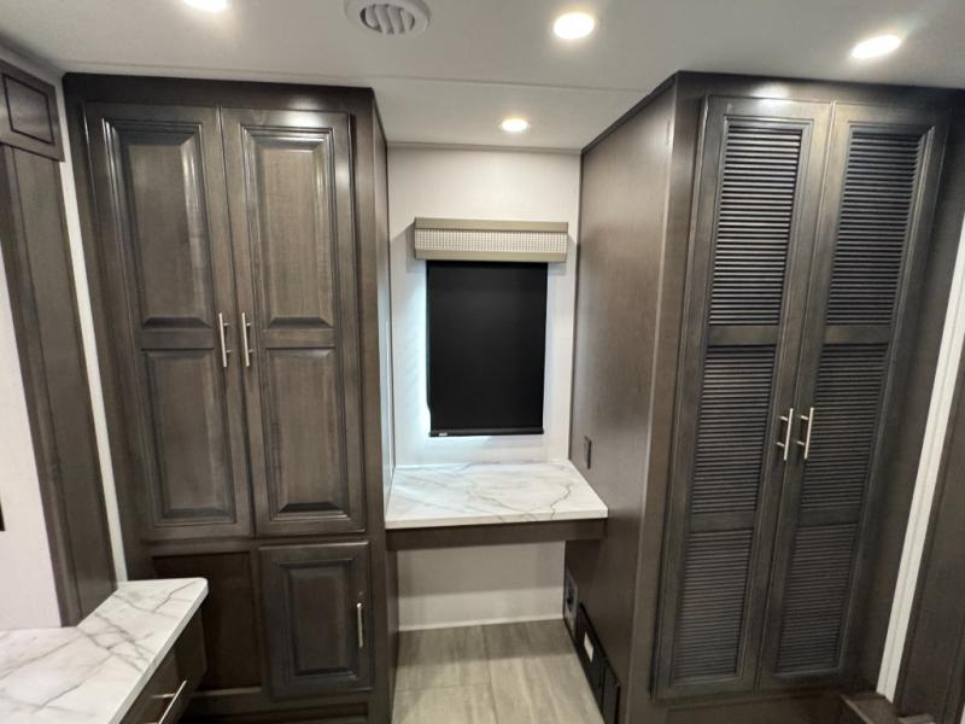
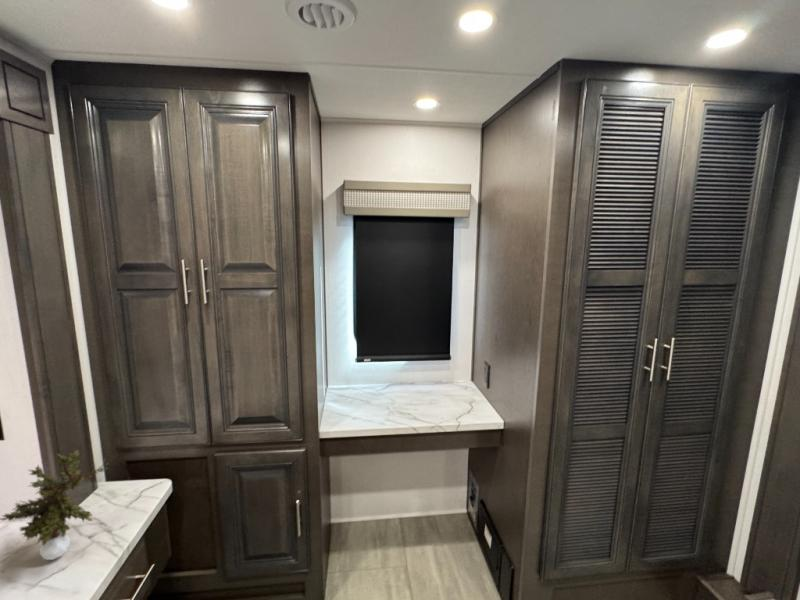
+ potted plant [0,449,110,561]
